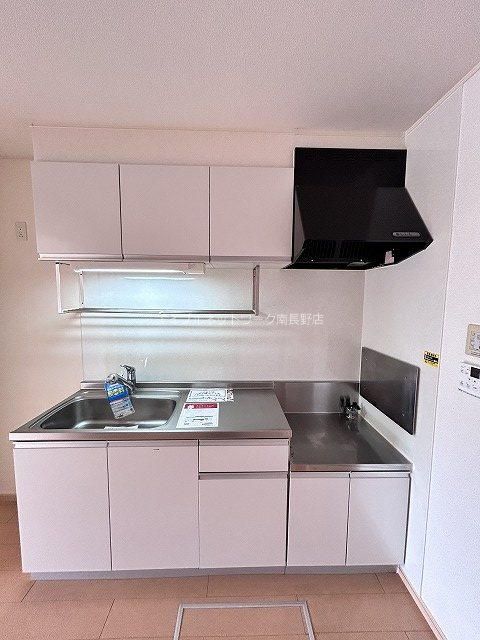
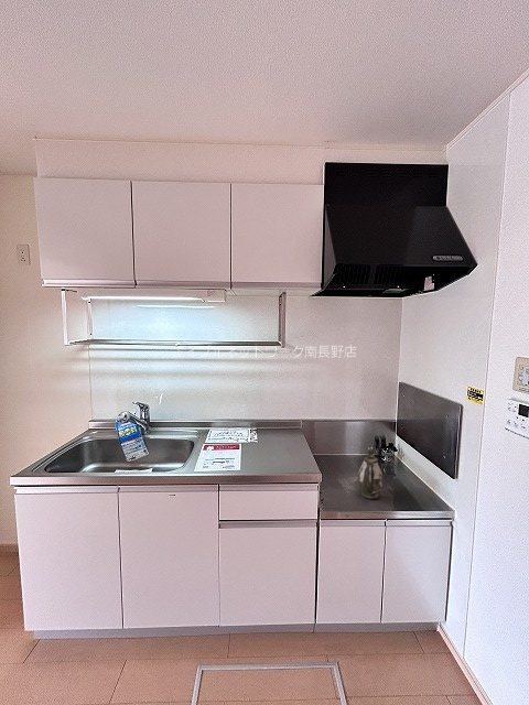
+ teapot [357,445,385,500]
